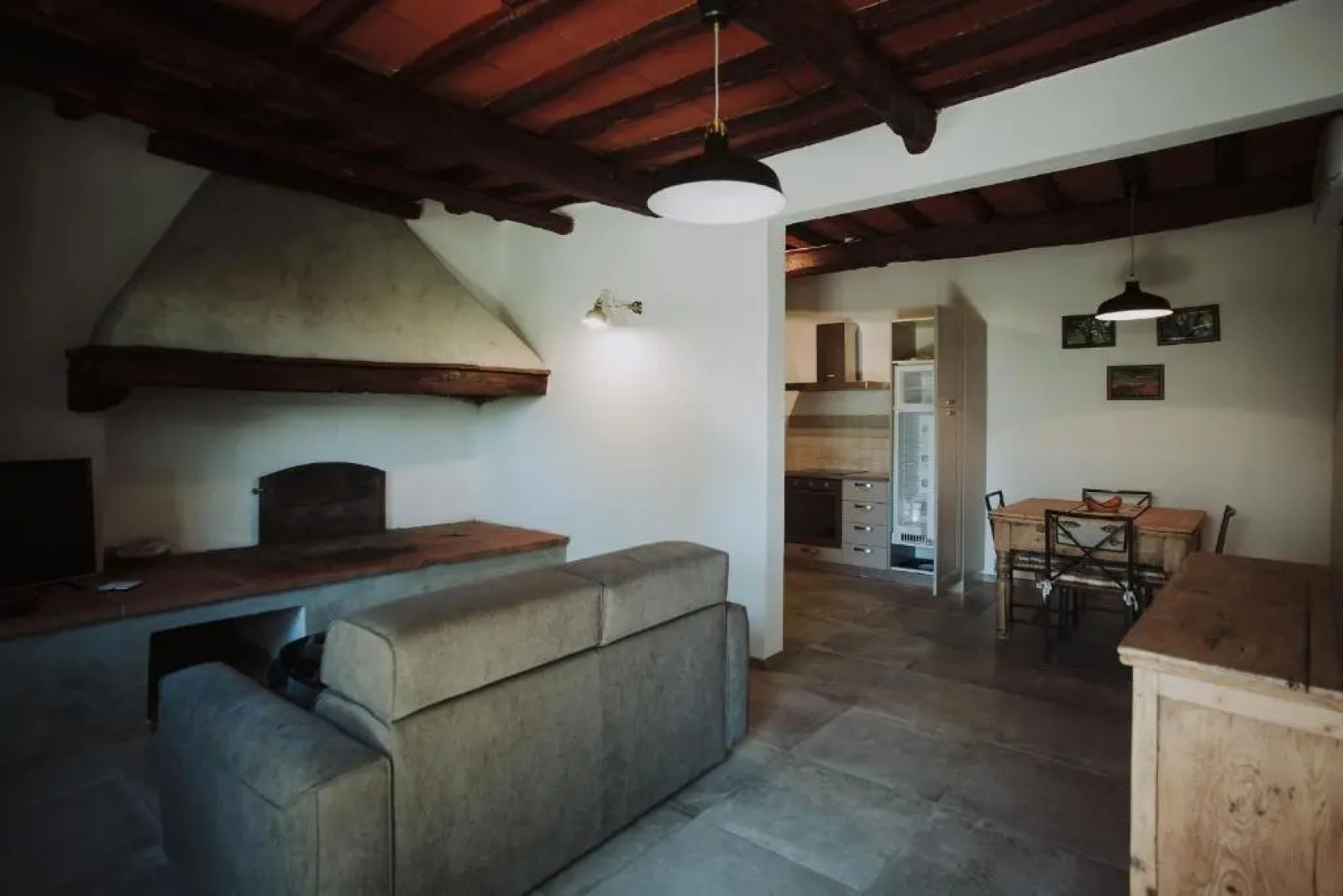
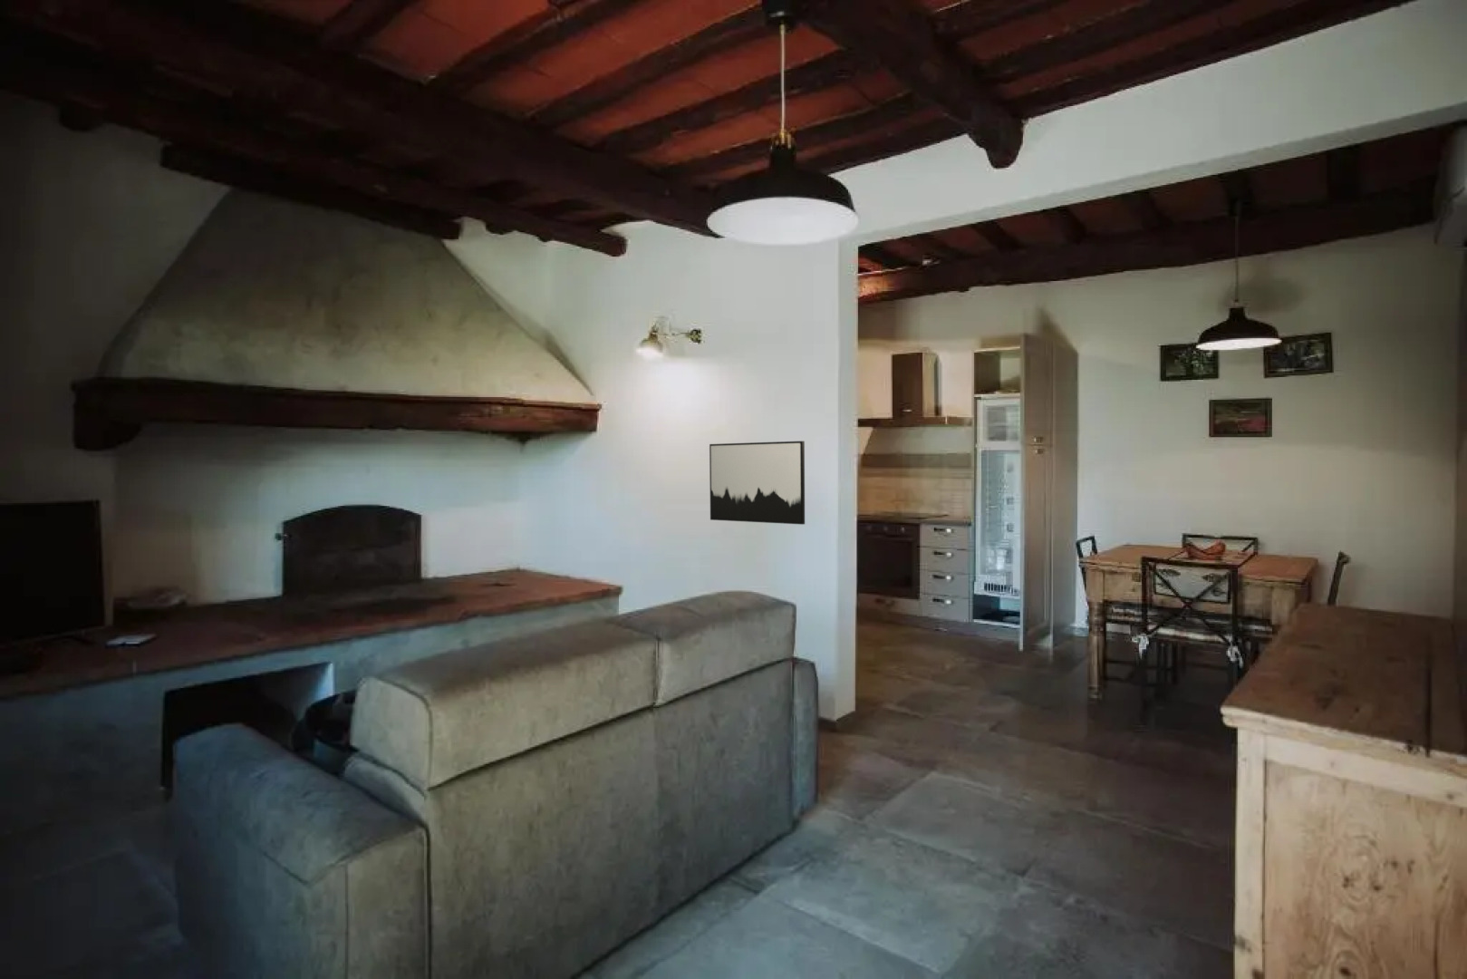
+ wall art [709,440,805,526]
